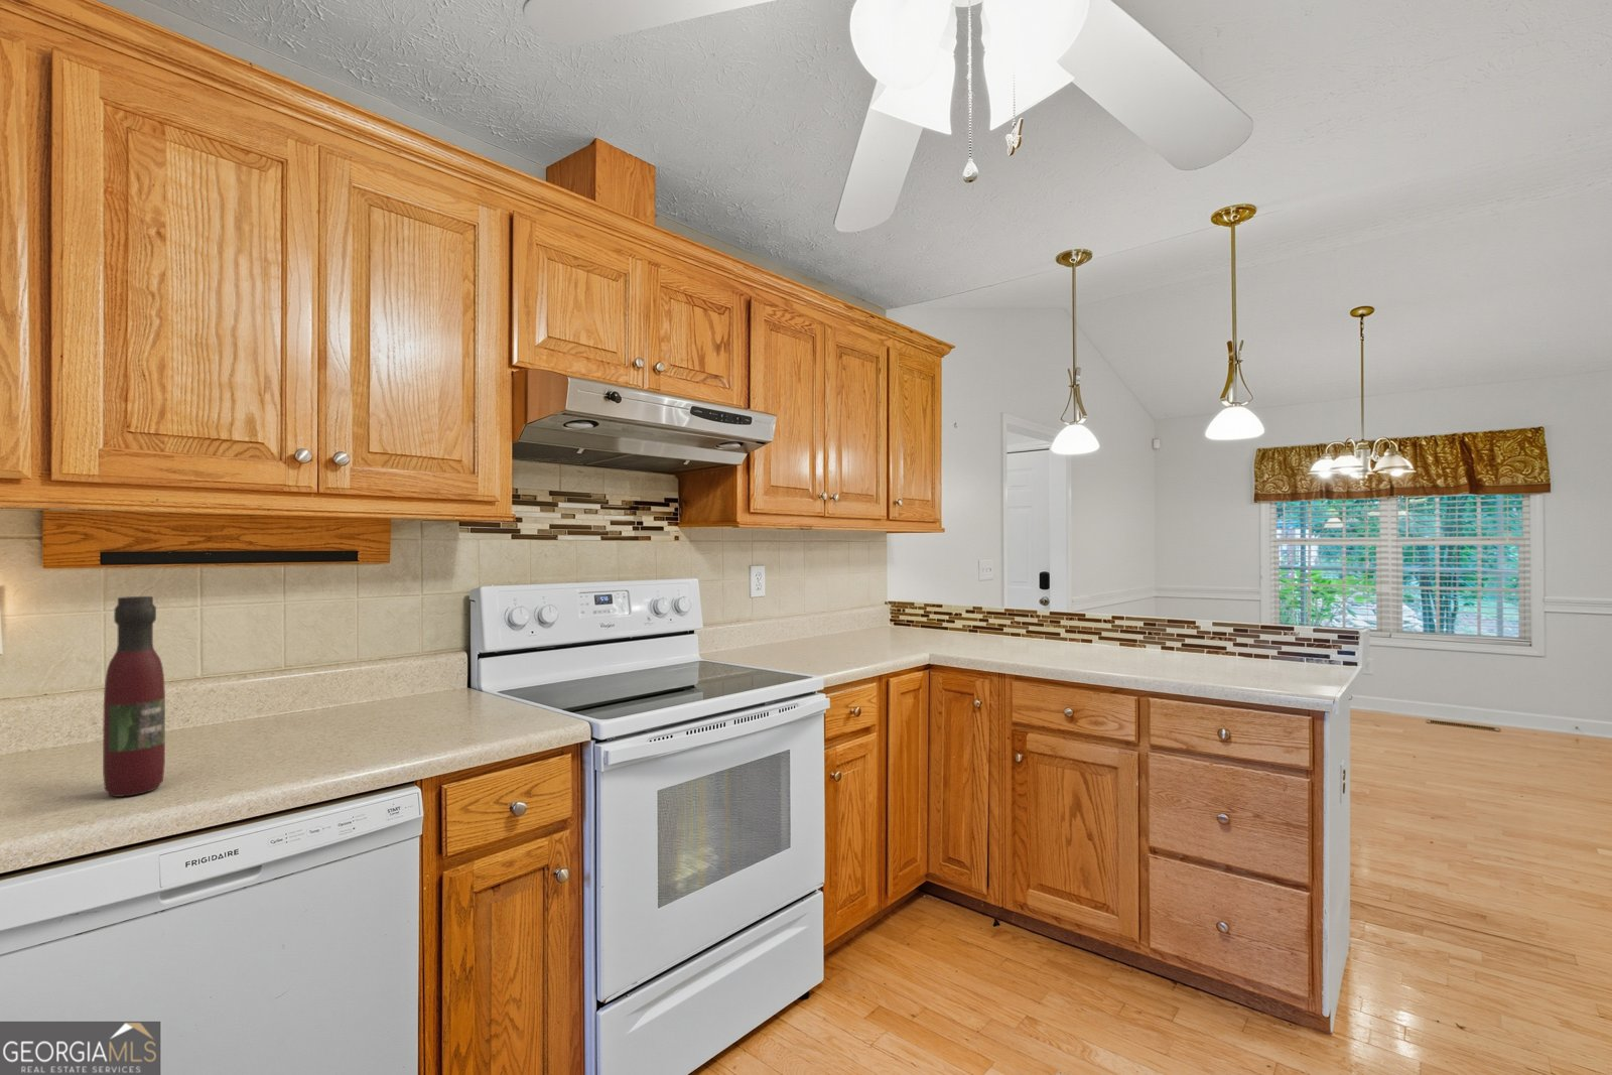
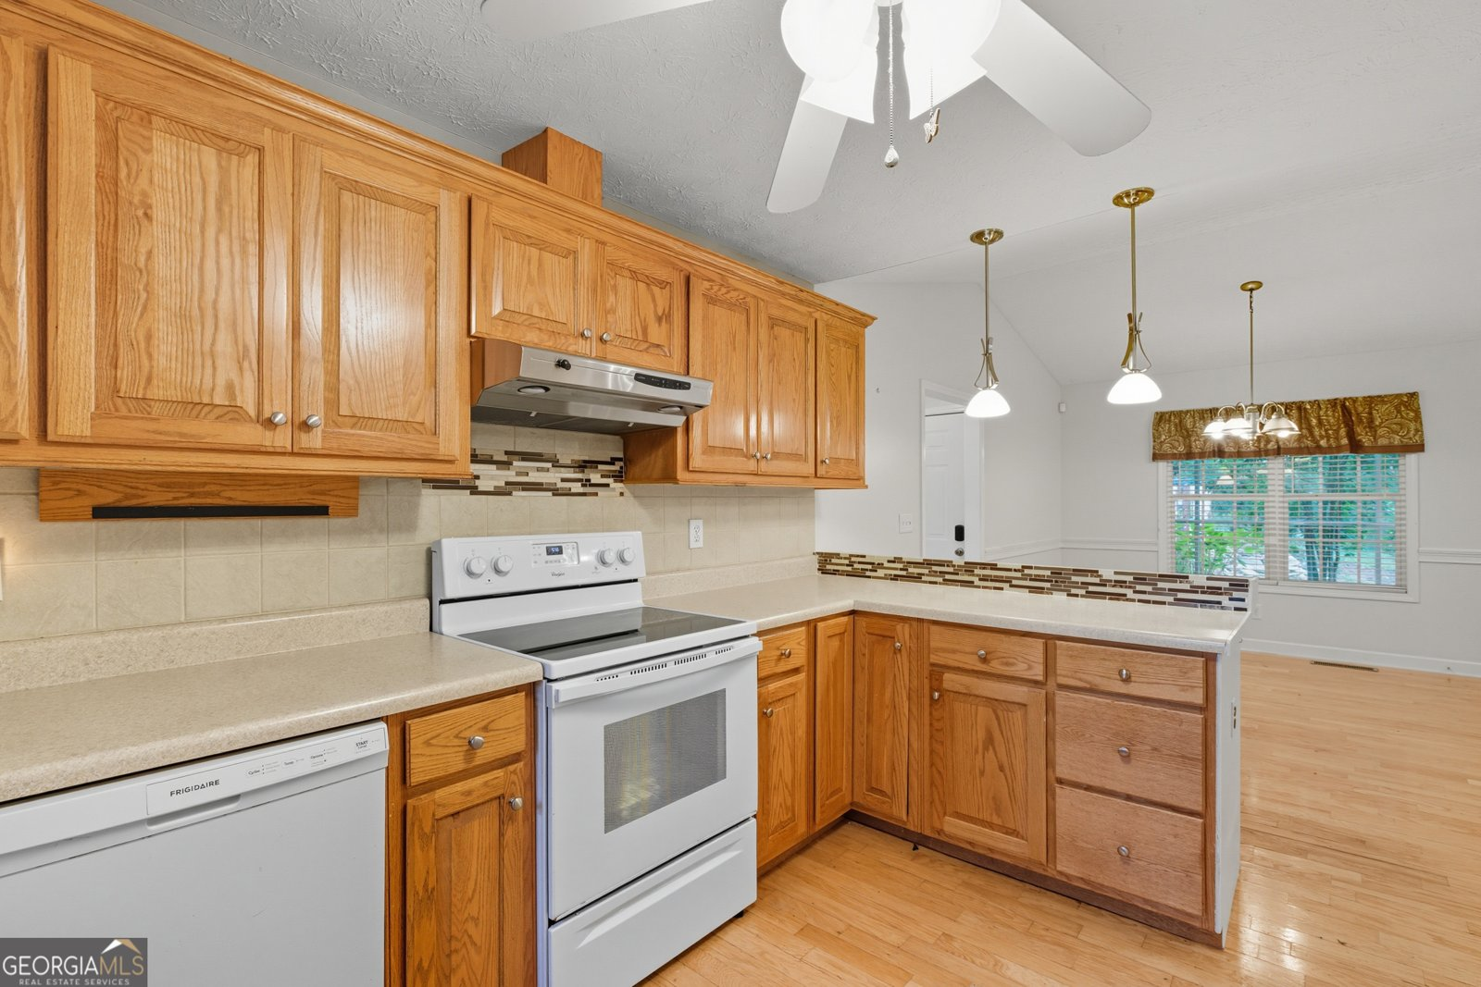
- wine bottle [102,595,167,798]
